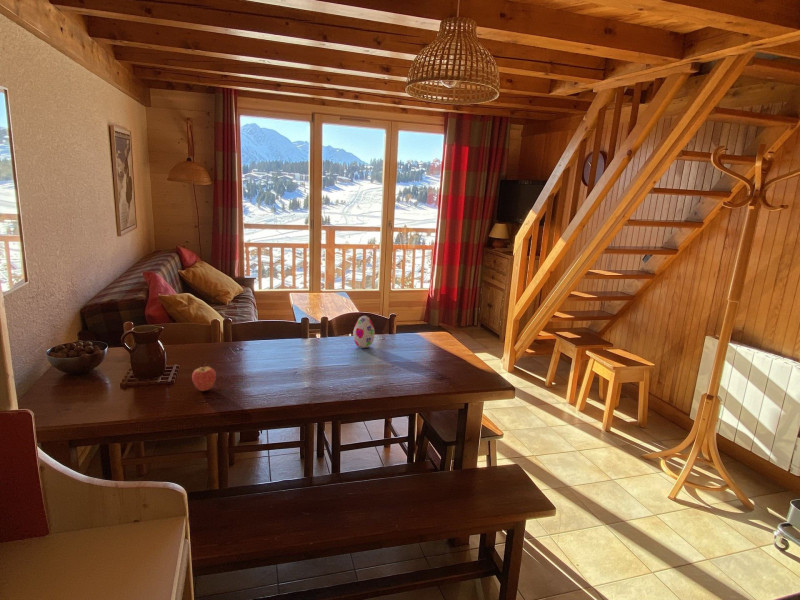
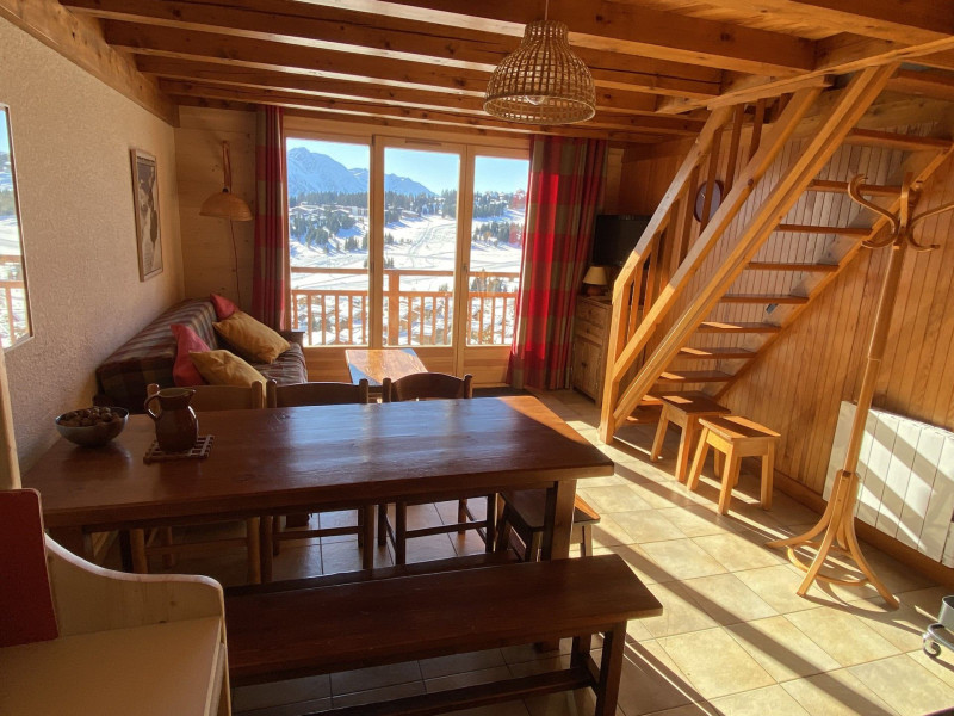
- decorative egg [352,315,376,349]
- fruit [191,362,217,392]
